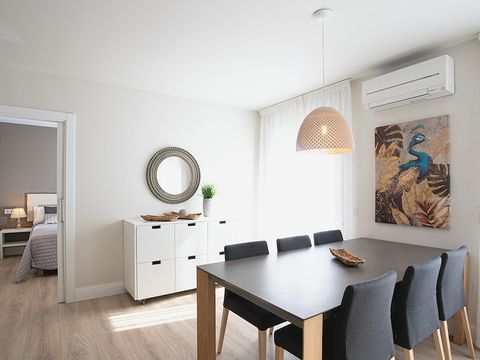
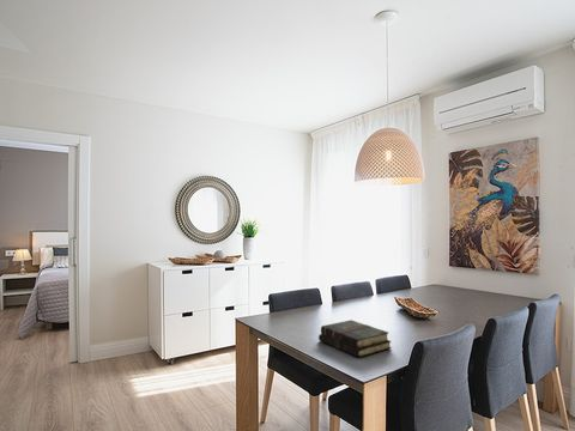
+ book [317,318,393,358]
